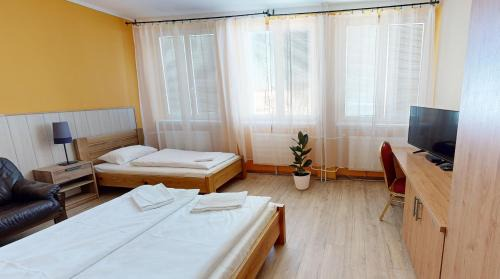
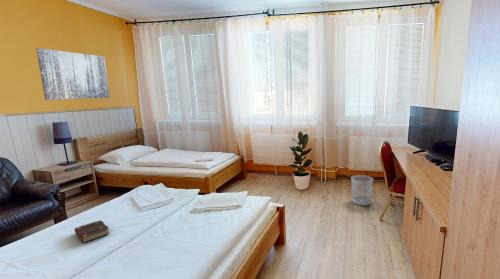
+ book [73,219,111,243]
+ wastebasket [350,174,374,206]
+ wall art [35,47,111,101]
